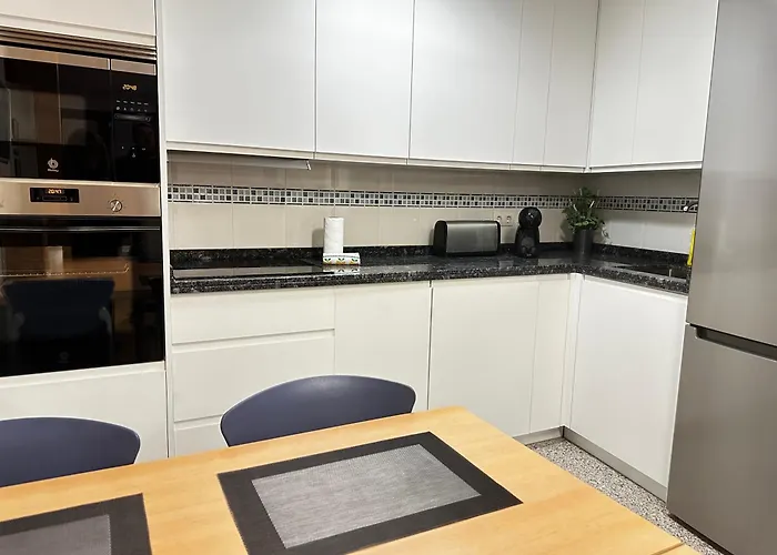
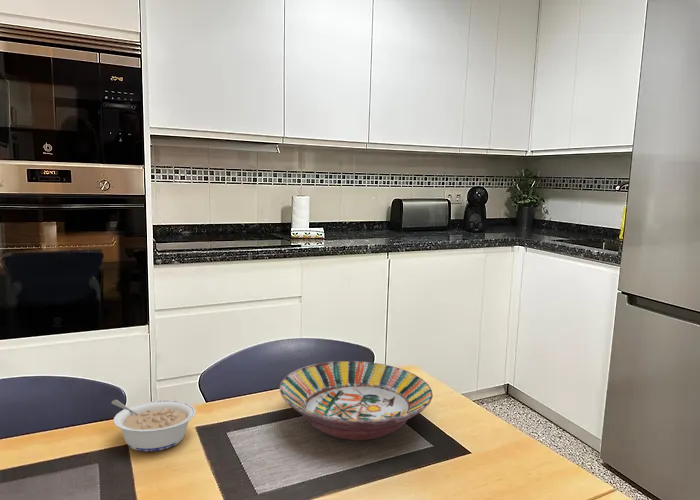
+ legume [110,399,197,452]
+ serving bowl [278,360,434,441]
